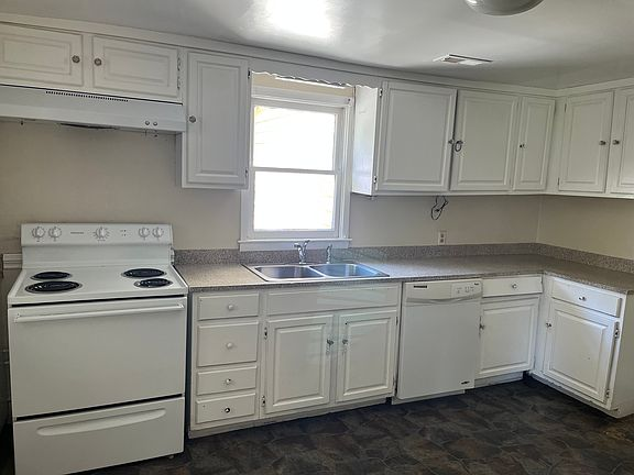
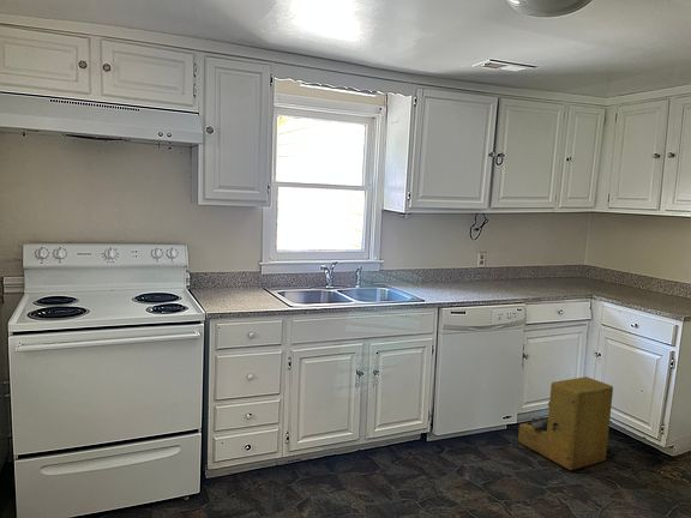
+ shoe shine box [517,375,615,471]
